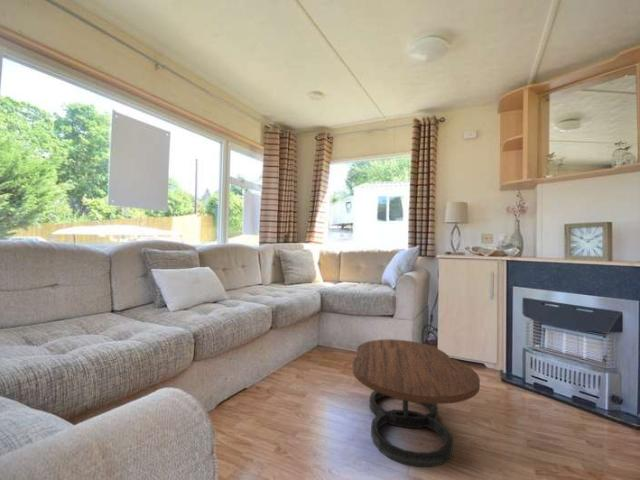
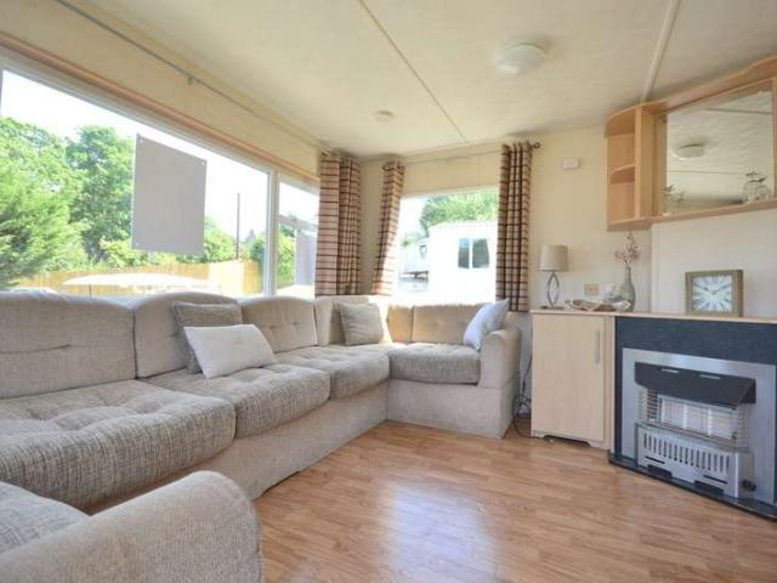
- coffee table [351,338,481,468]
